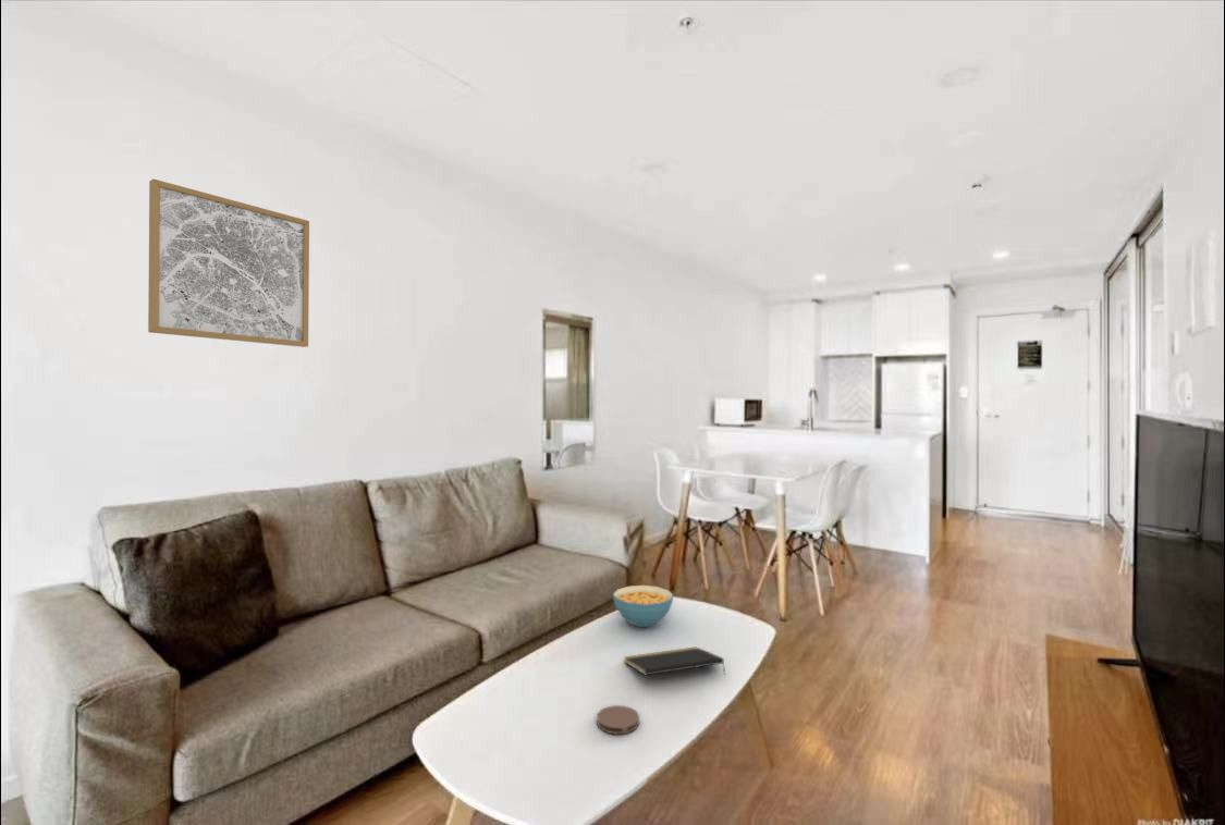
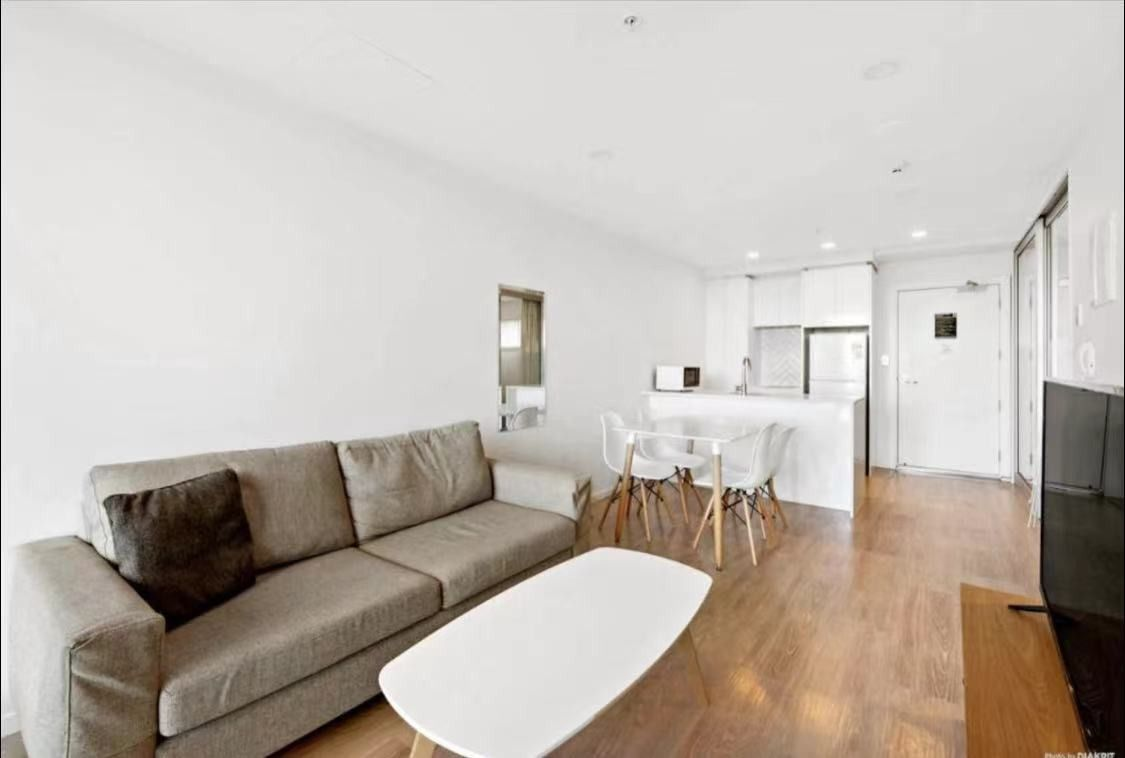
- wall art [147,177,310,348]
- cereal bowl [612,584,674,628]
- coaster [596,704,640,735]
- notepad [623,647,726,677]
